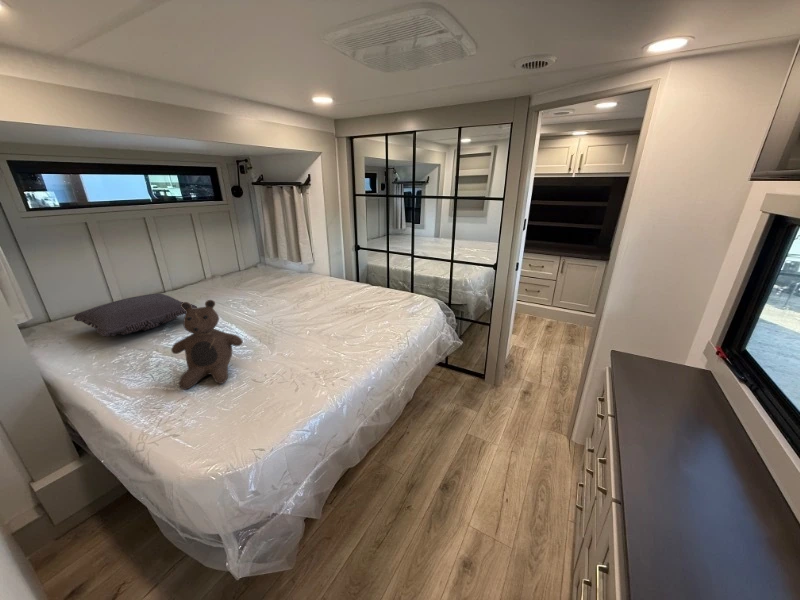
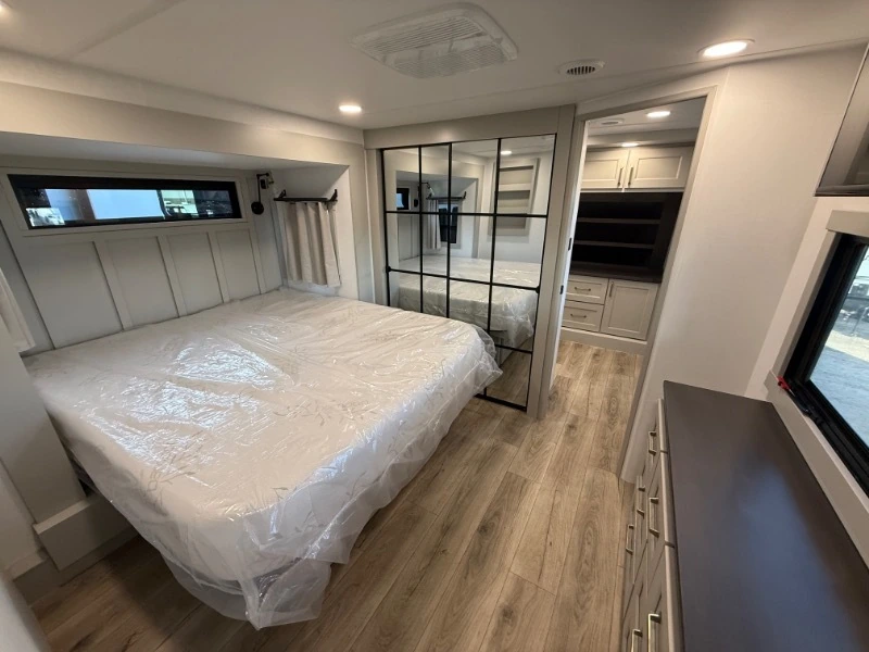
- teddy bear [170,299,244,390]
- pillow [73,293,198,338]
